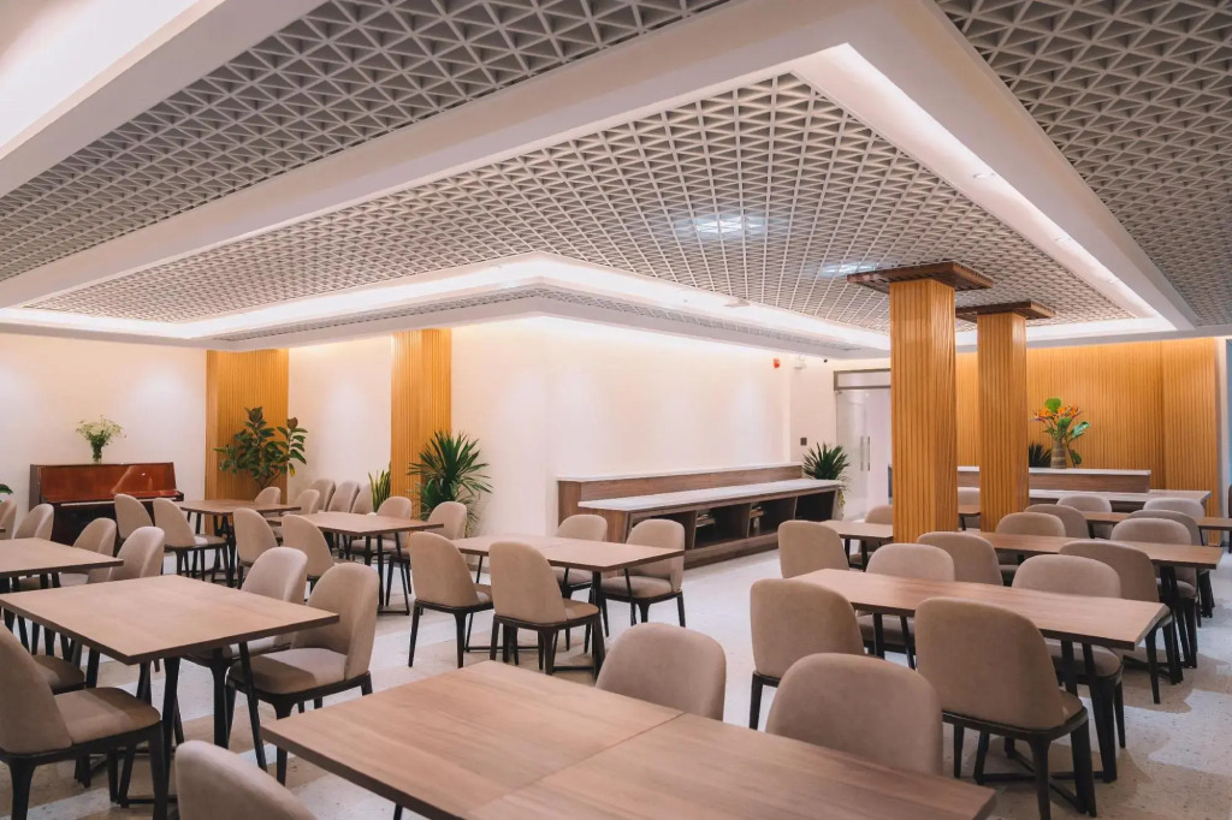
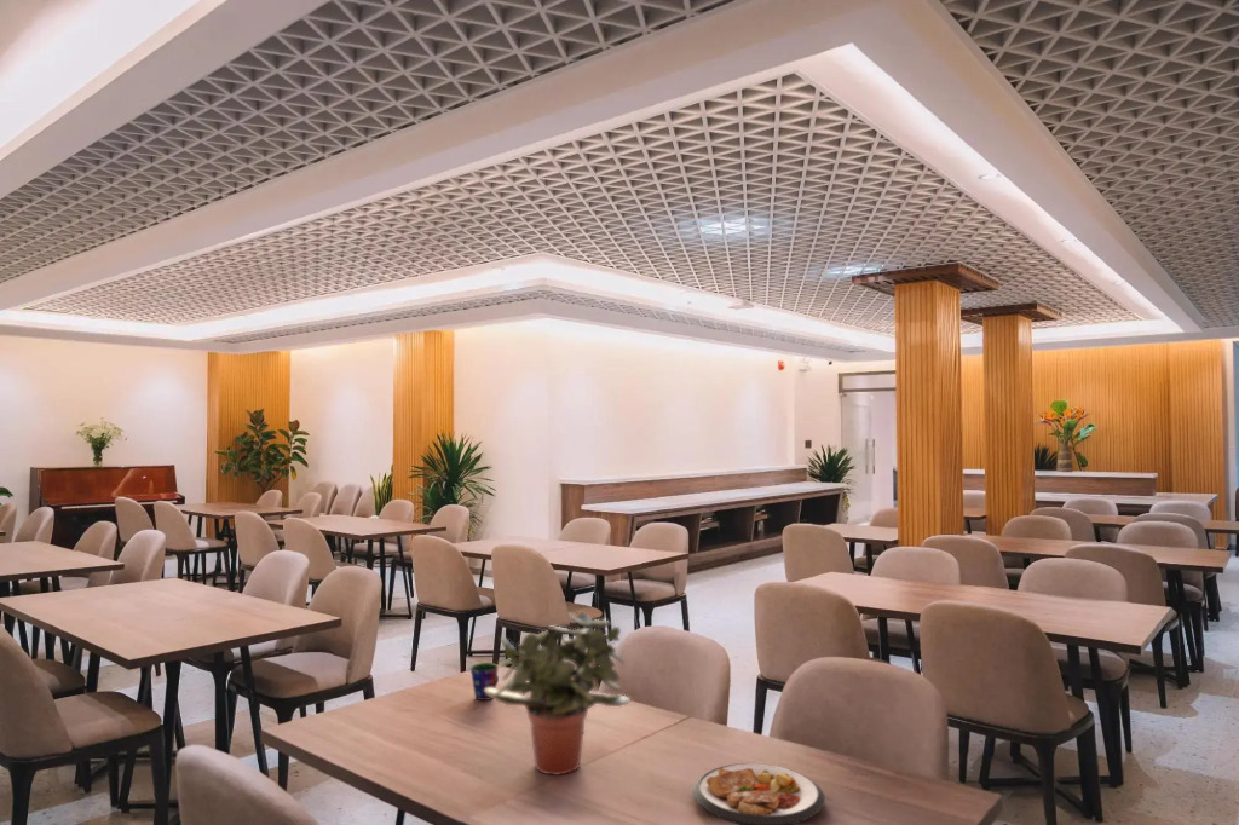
+ cup [469,662,500,702]
+ plate [691,762,826,825]
+ potted plant [484,611,632,777]
